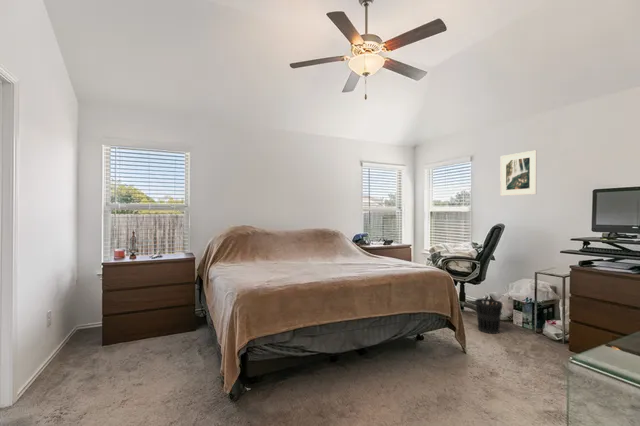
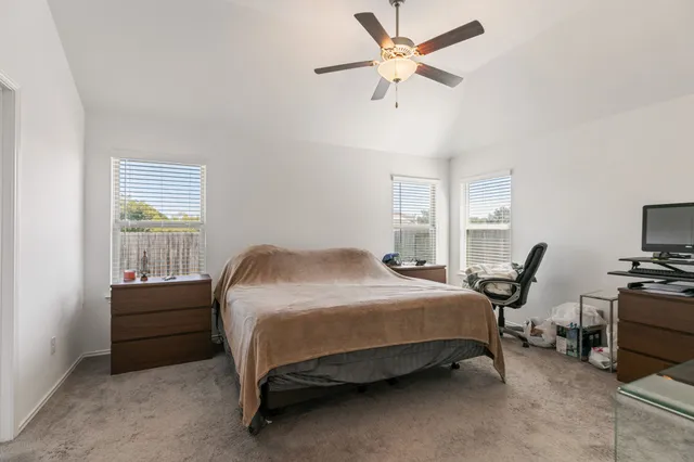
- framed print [499,149,538,197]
- wastebasket [474,298,503,335]
